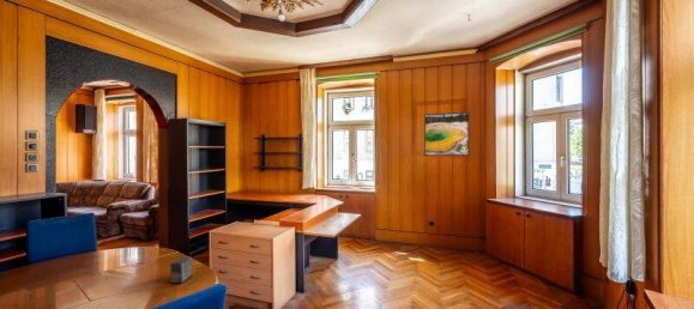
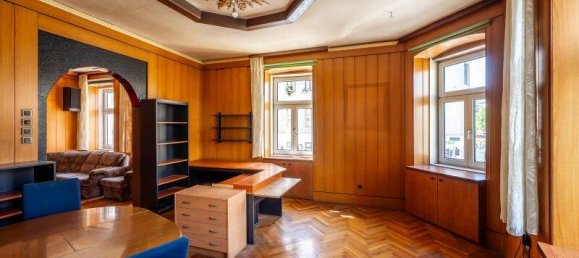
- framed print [423,111,471,157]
- small box [169,255,193,284]
